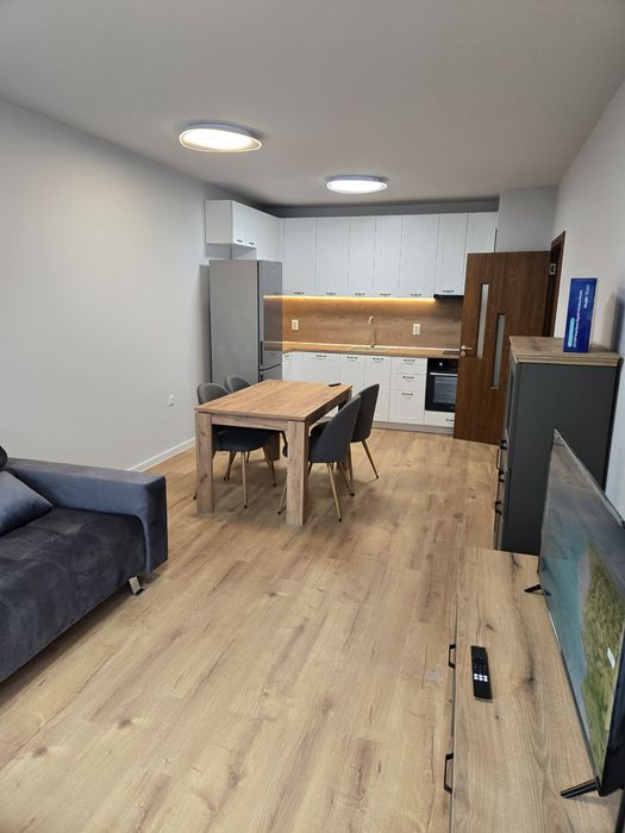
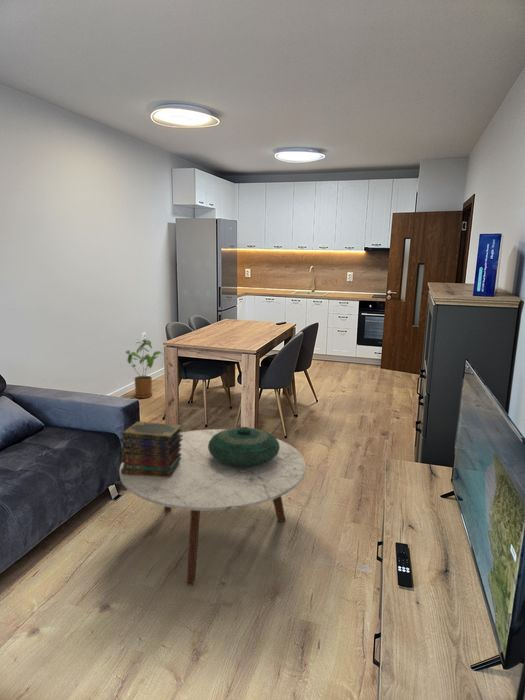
+ book stack [119,420,183,477]
+ coffee table [119,428,307,586]
+ decorative bowl [208,426,280,467]
+ house plant [125,339,165,399]
